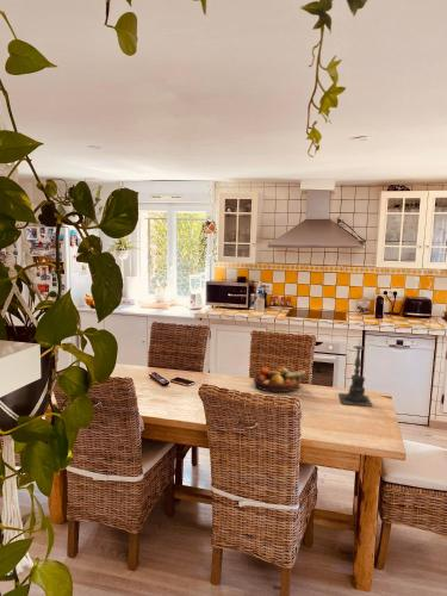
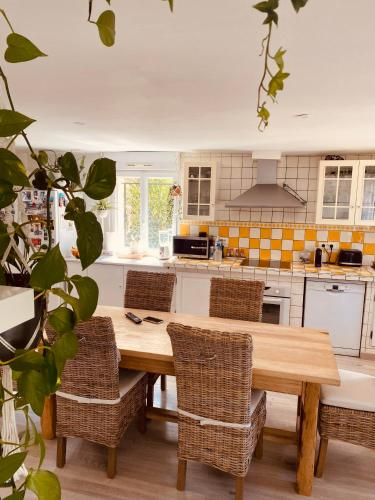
- candle holder [337,337,373,408]
- fruit bowl [252,366,308,393]
